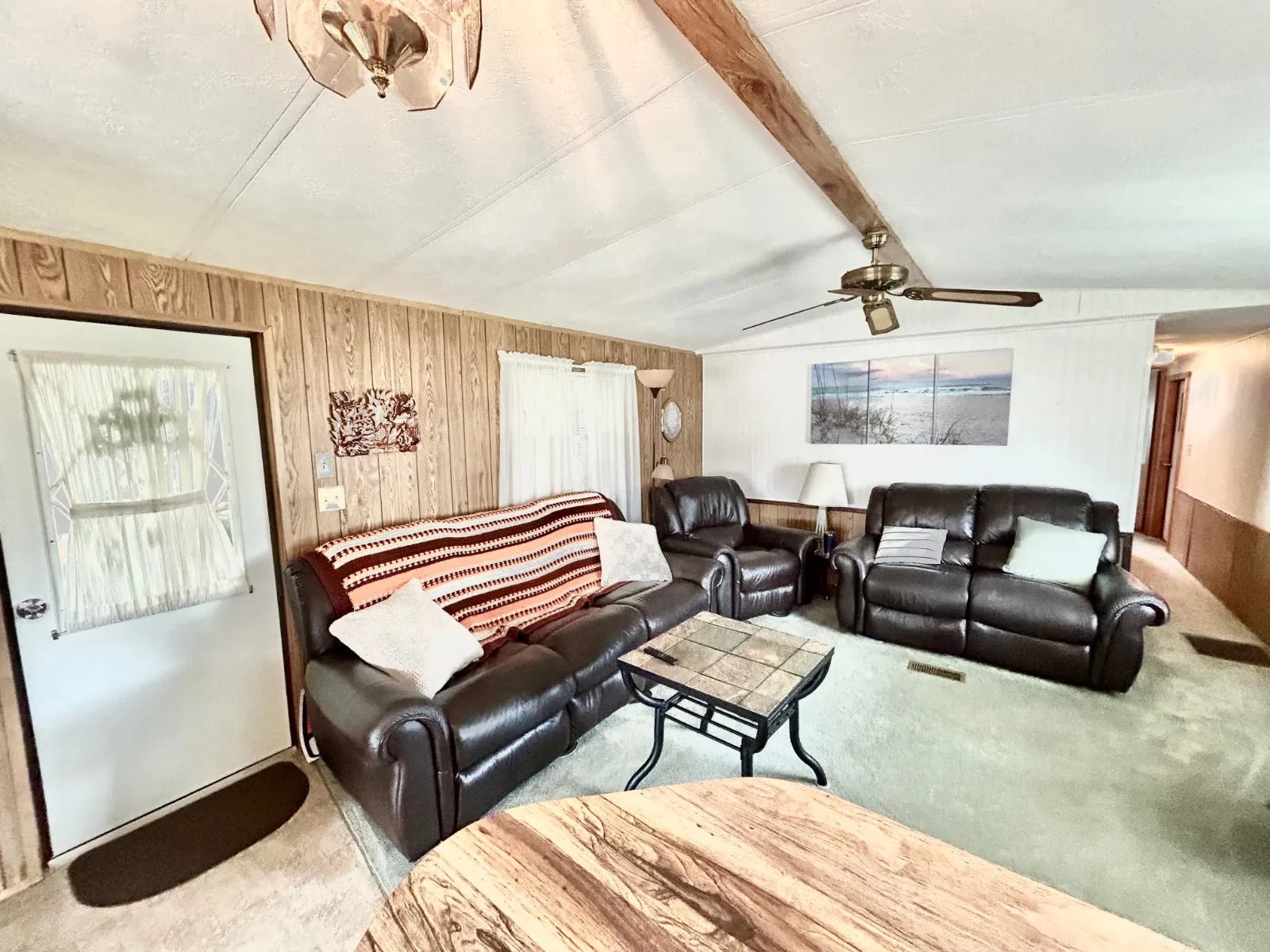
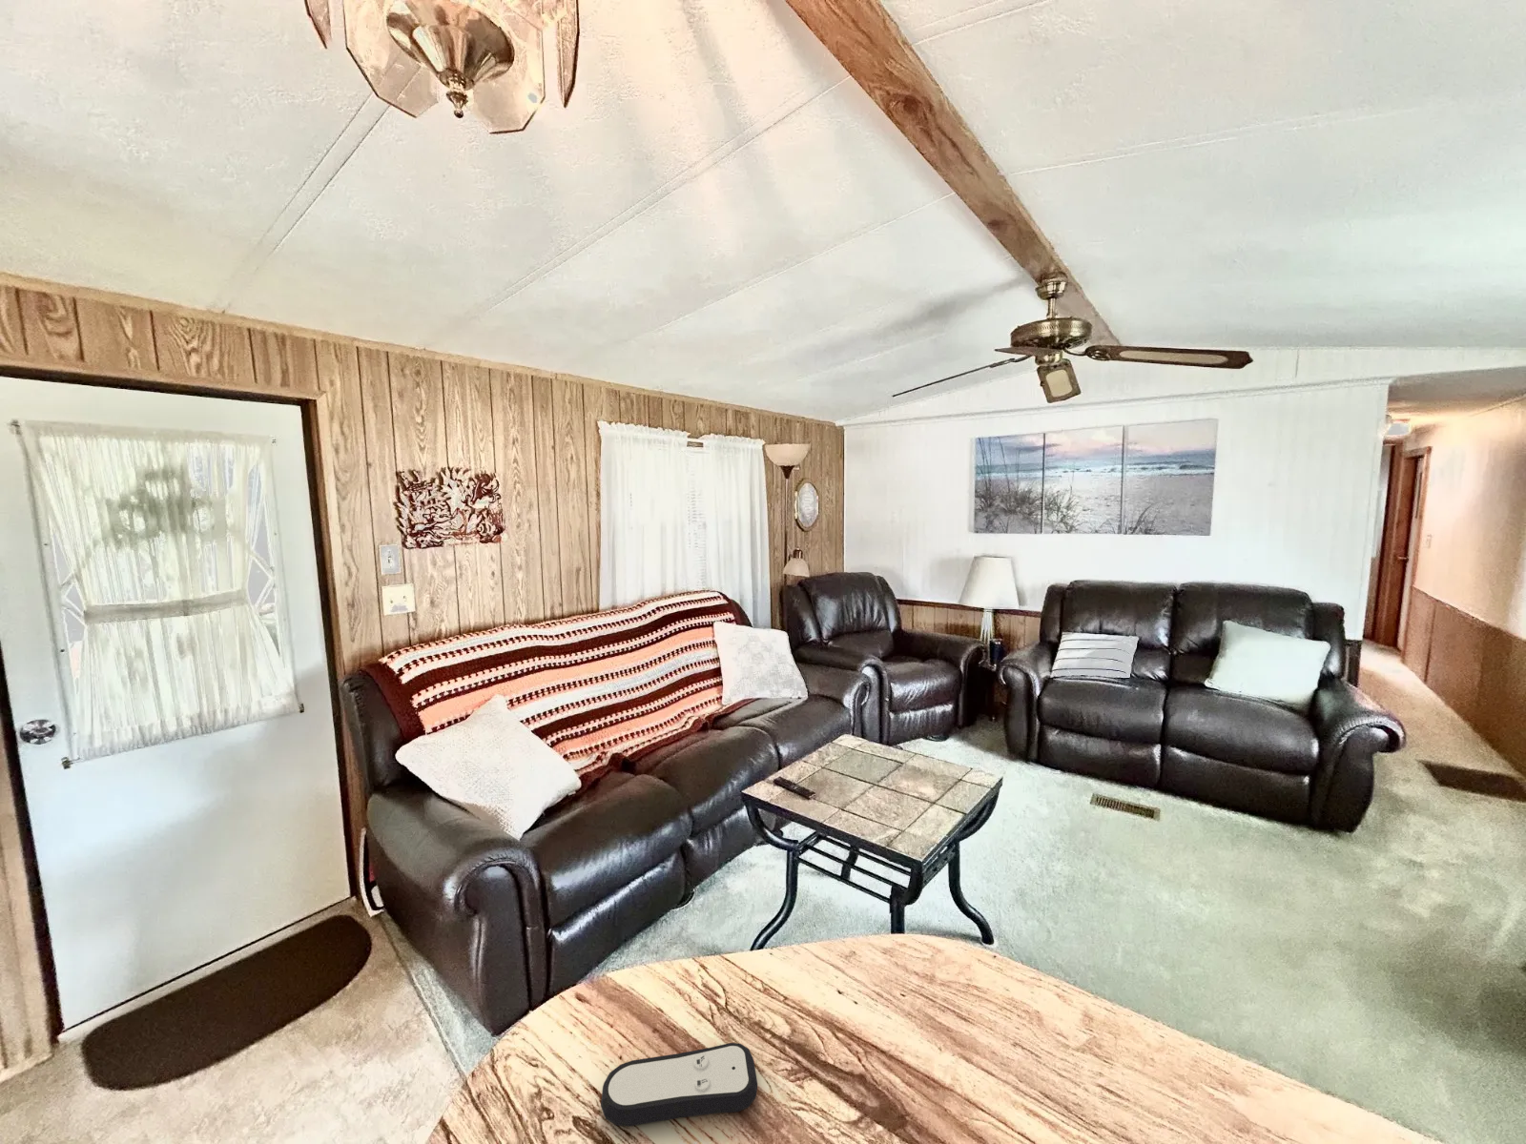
+ remote control [600,1042,758,1127]
